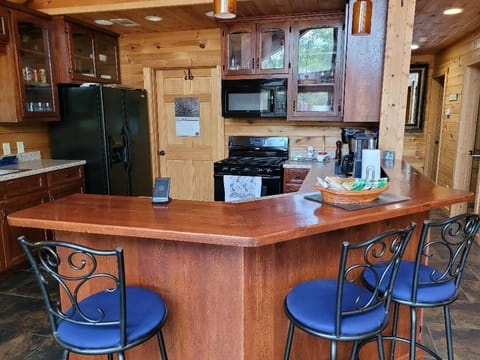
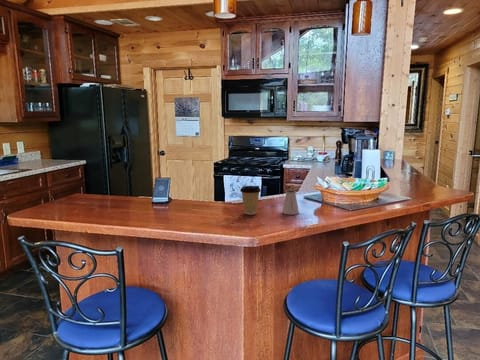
+ coffee cup [239,185,262,216]
+ saltshaker [281,188,300,216]
